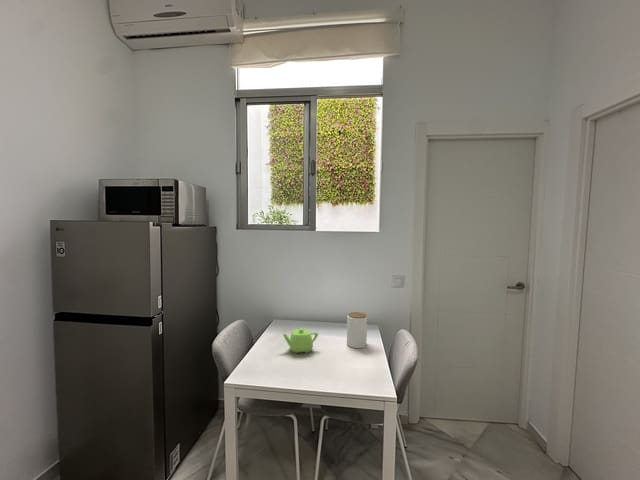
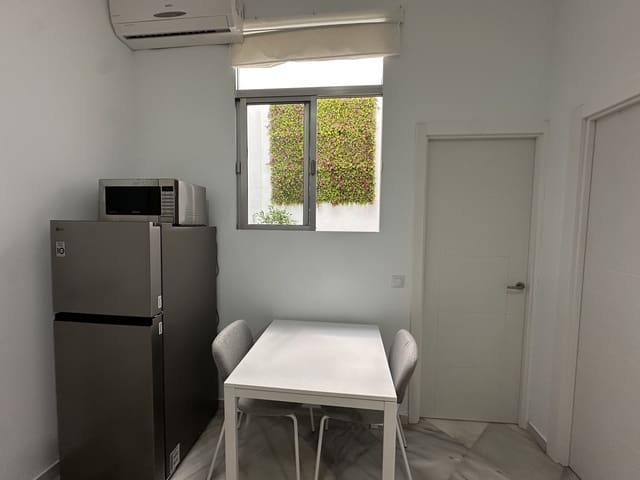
- teapot [282,327,319,354]
- jar [346,311,368,349]
